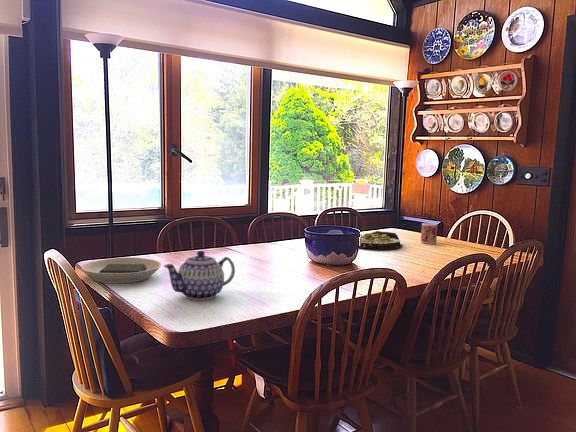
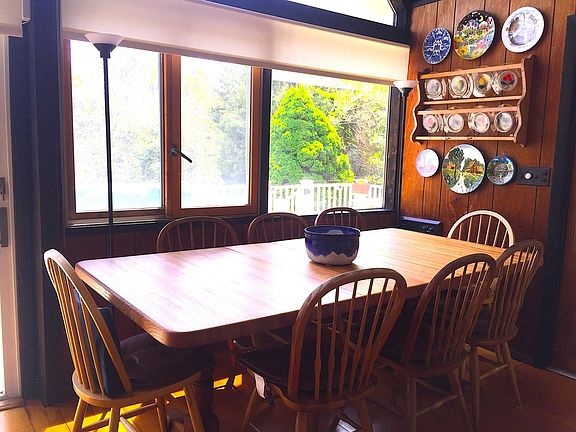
- teapot [162,250,236,301]
- salad plate [358,230,403,250]
- mug [420,222,438,245]
- plate [80,256,162,284]
